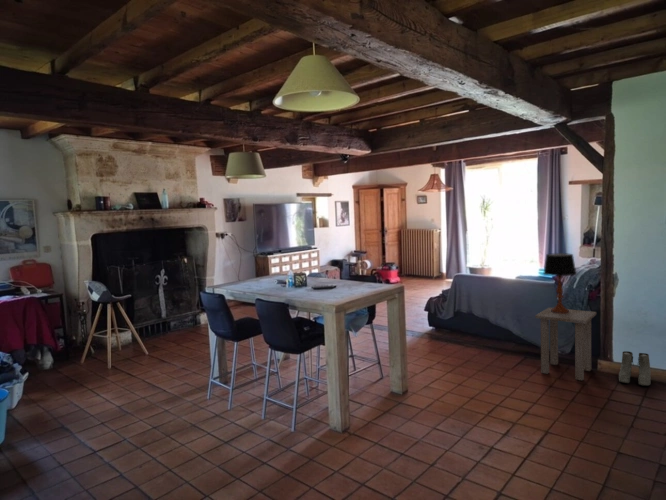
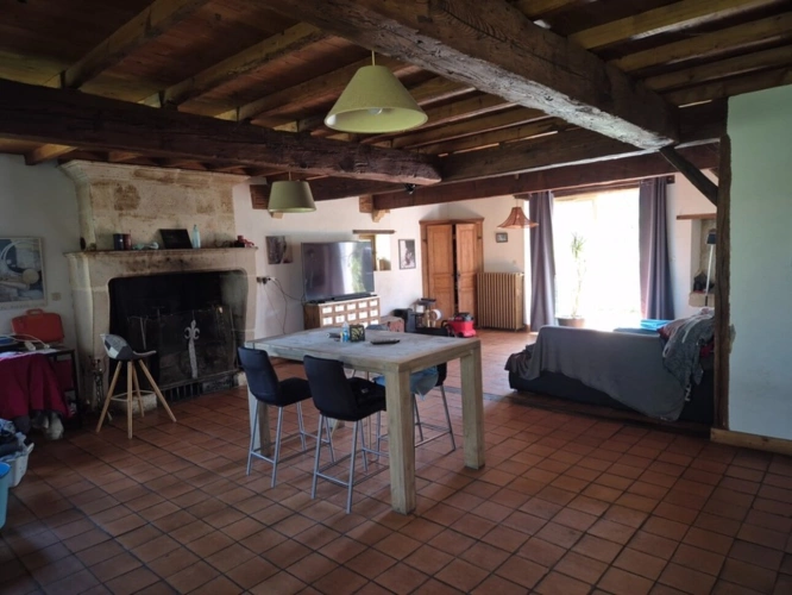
- table lamp [542,252,578,313]
- side table [534,306,597,381]
- boots [618,350,652,387]
